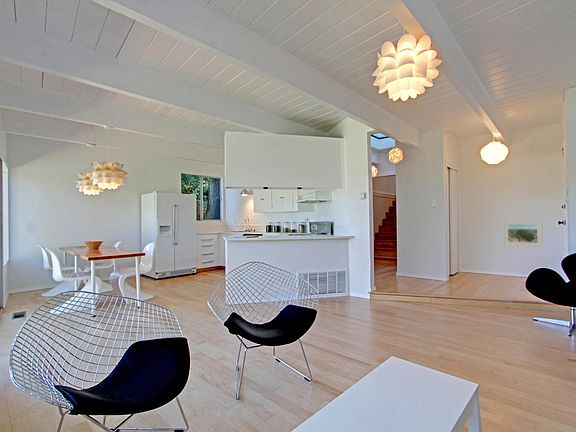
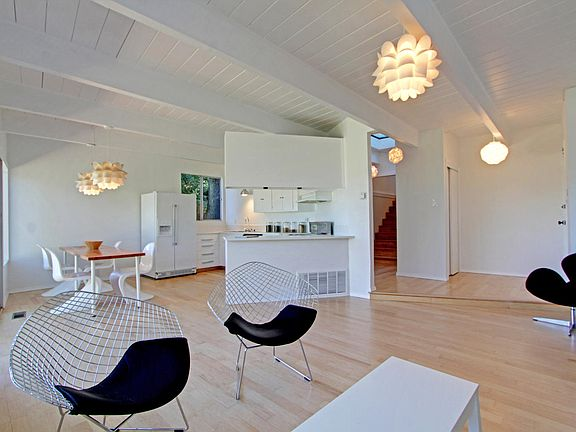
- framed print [502,219,544,248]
